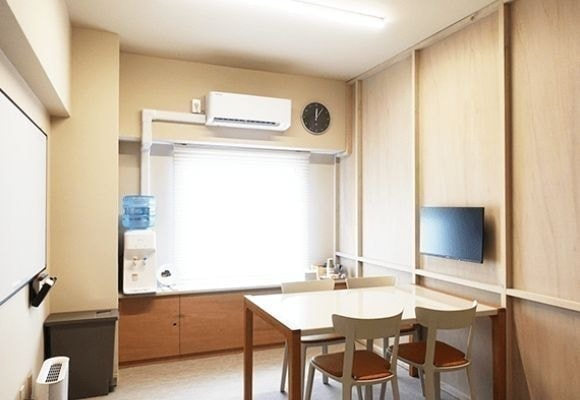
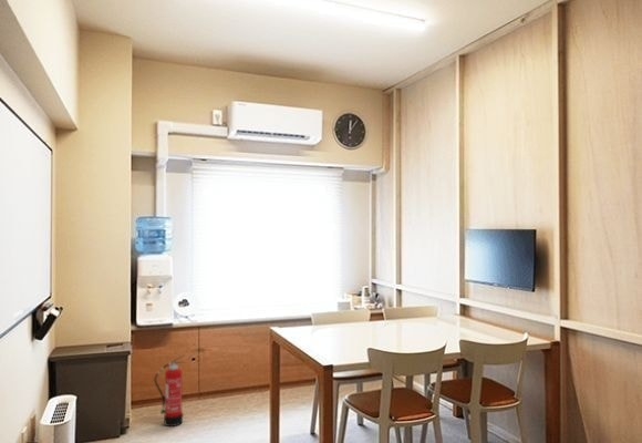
+ fire extinguisher [153,354,186,427]
